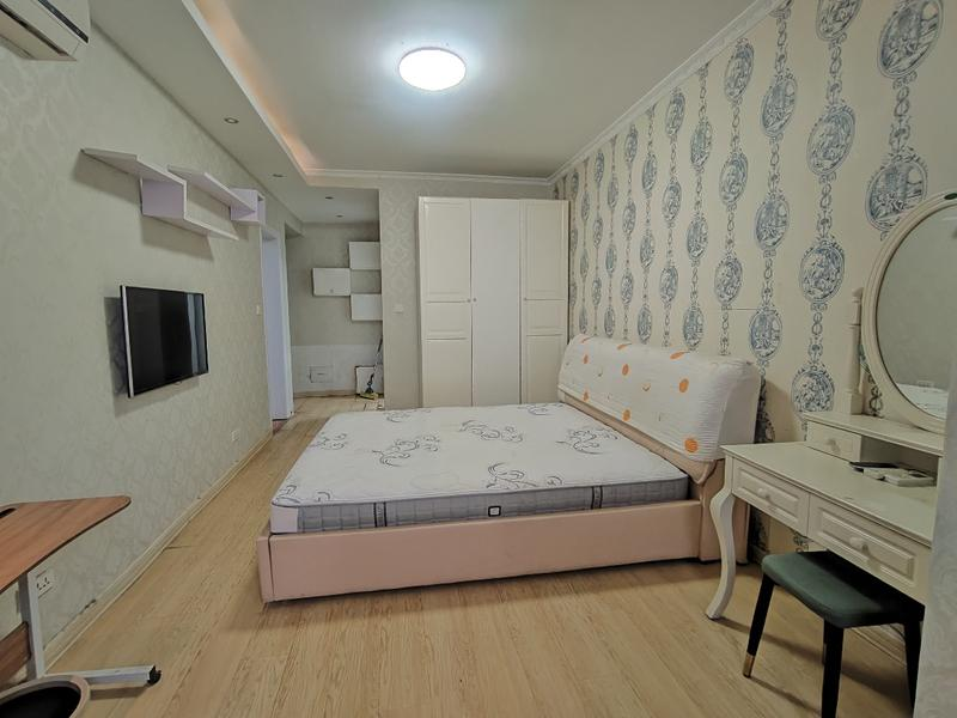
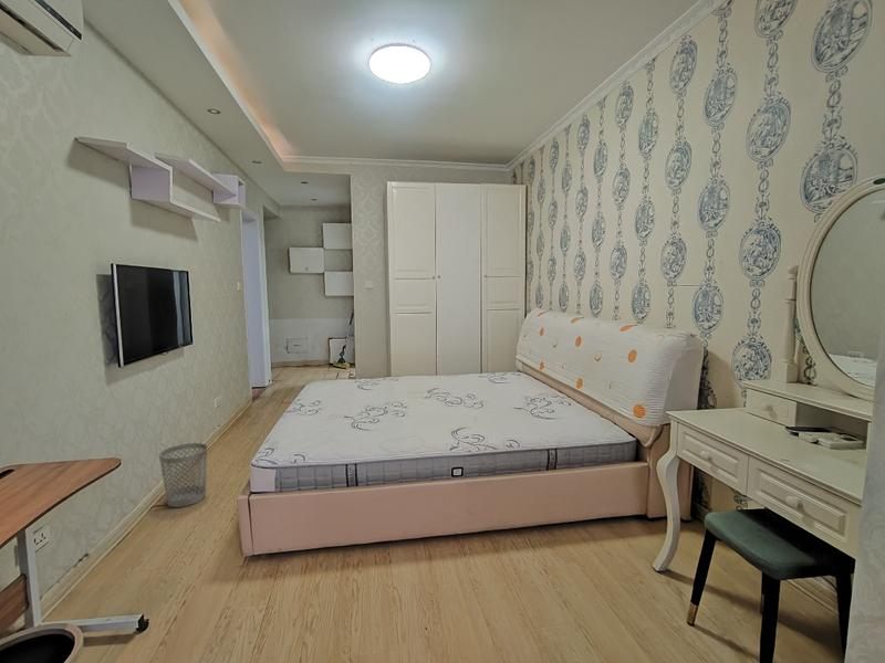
+ wastebasket [158,442,208,508]
